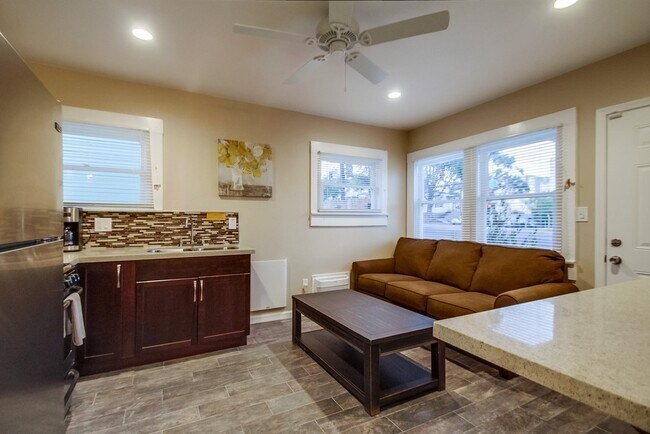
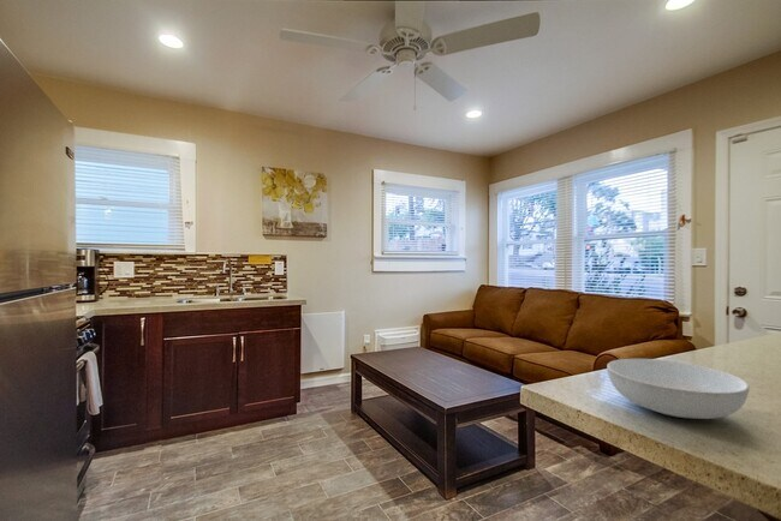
+ serving bowl [606,358,751,420]
